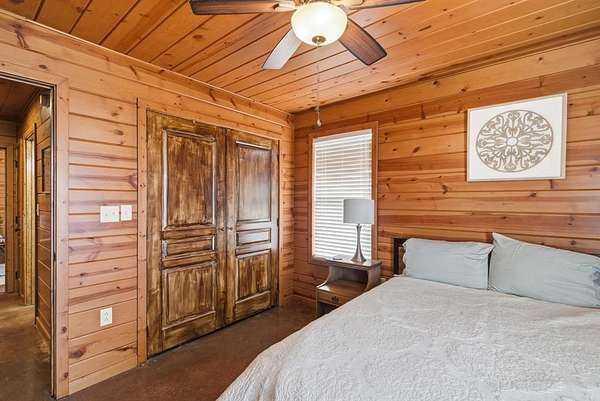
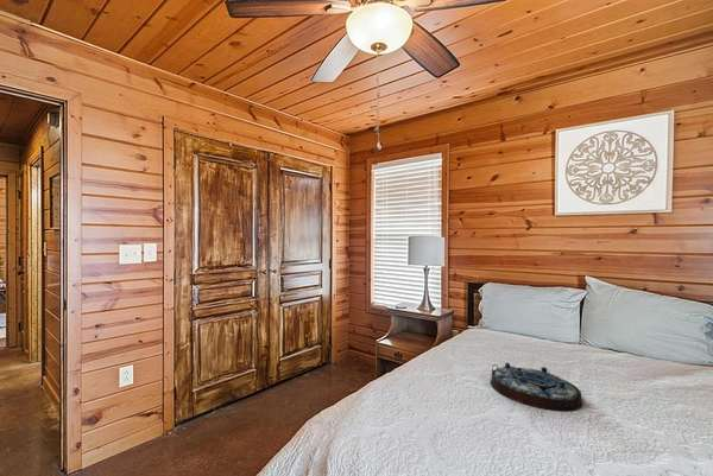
+ serving tray [490,362,583,412]
